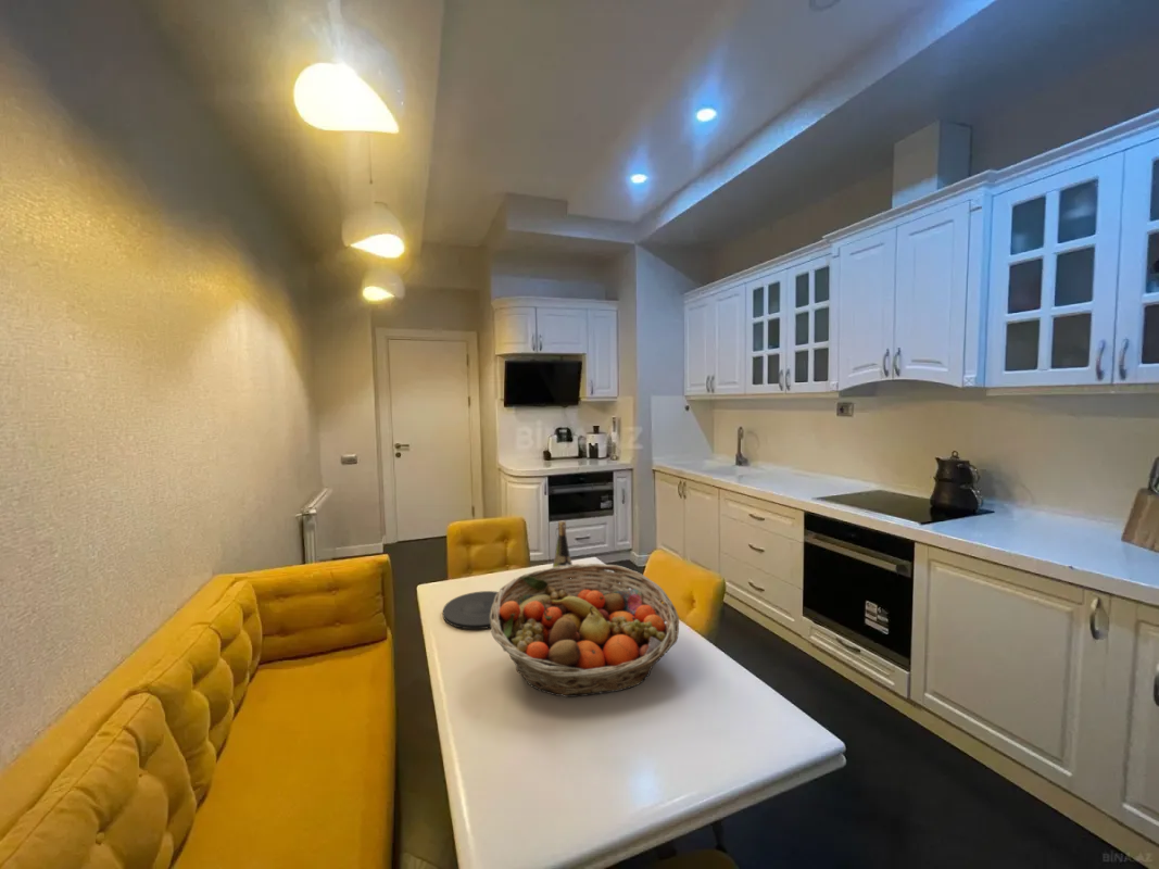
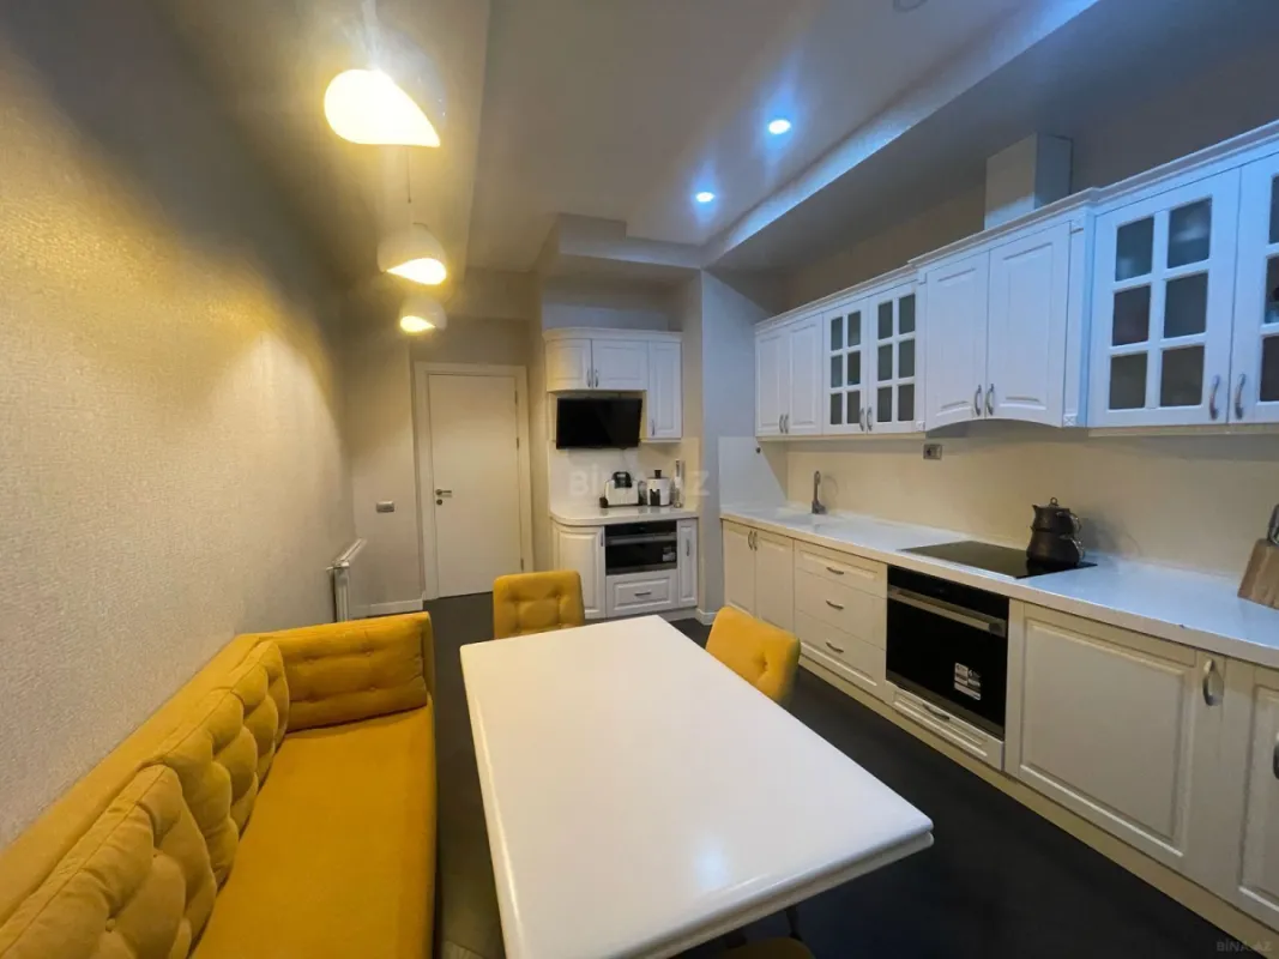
- plate [442,590,500,630]
- fruit basket [490,563,680,698]
- wine bottle [552,520,574,579]
